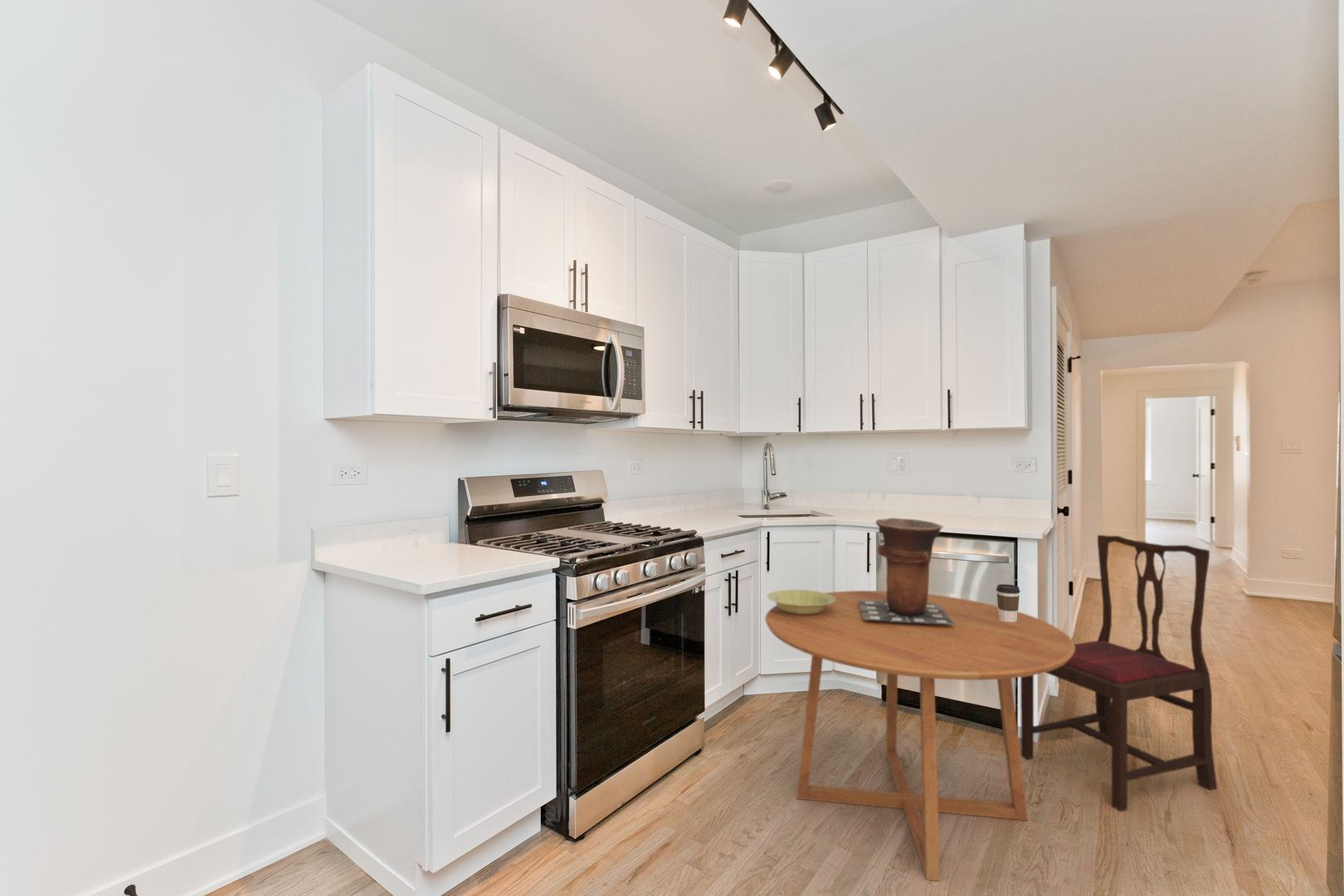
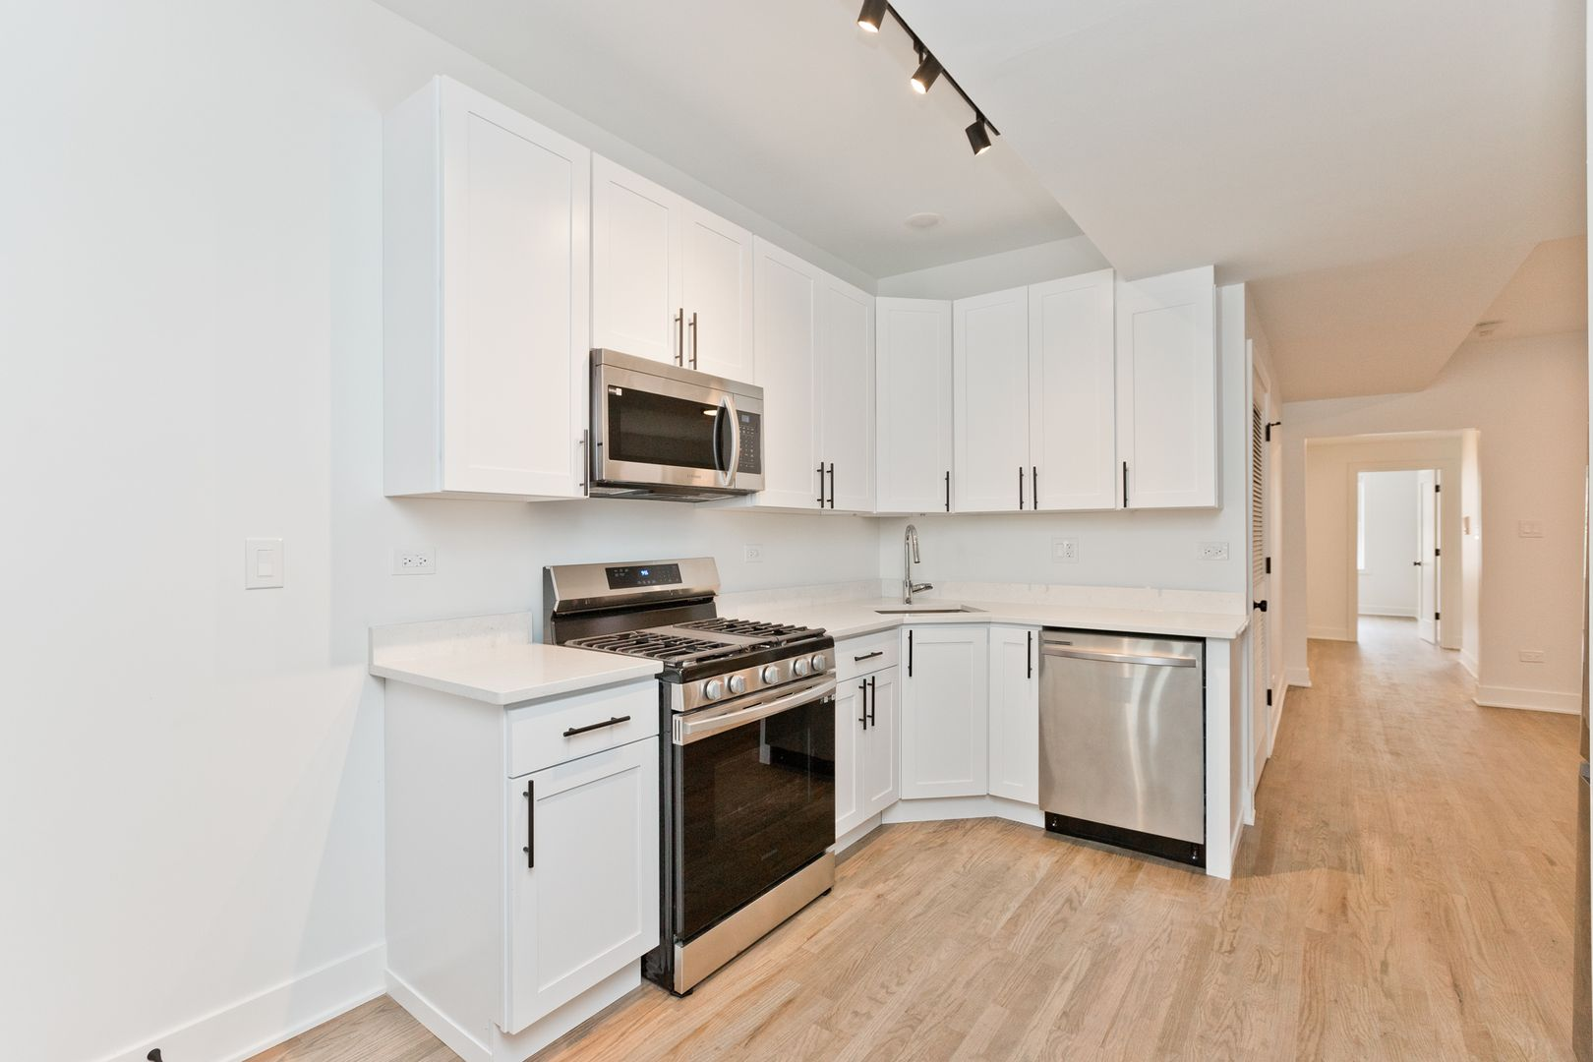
- coffee cup [996,583,1020,622]
- dining table [764,590,1075,882]
- dining chair [1020,534,1218,812]
- bowl [766,589,835,615]
- vase [858,517,954,625]
